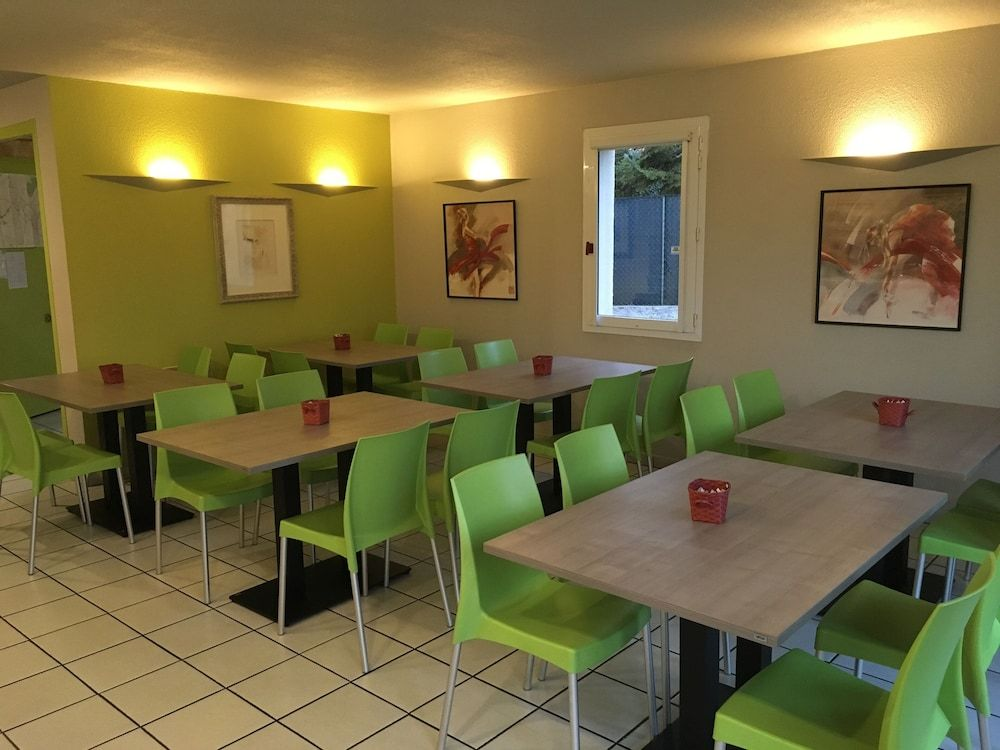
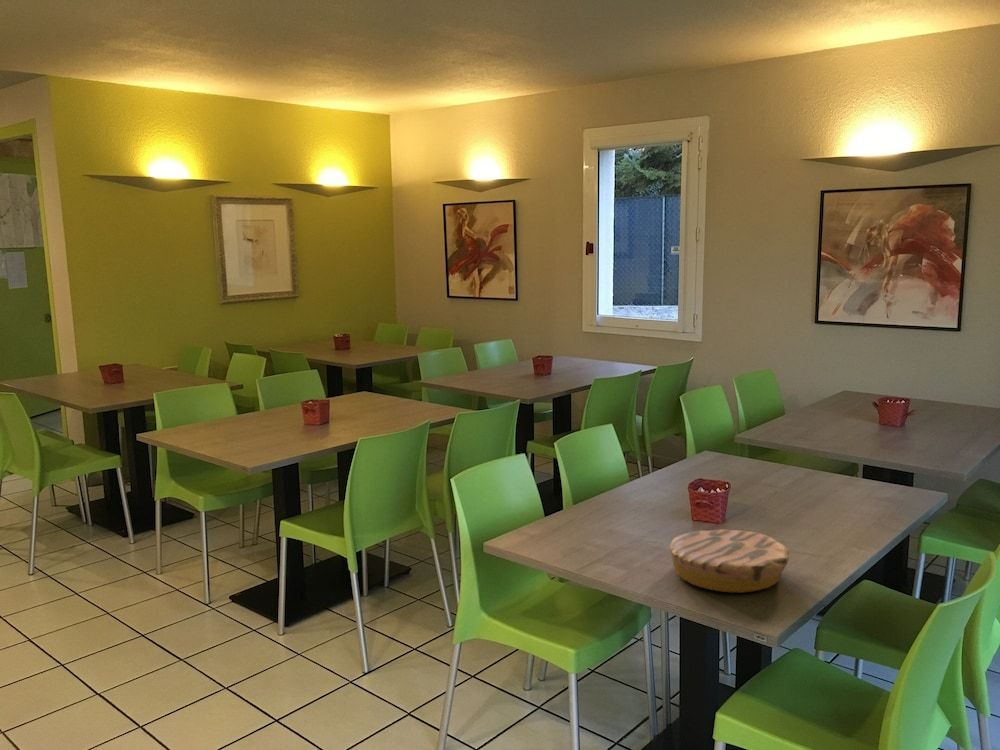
+ plate [669,528,790,594]
